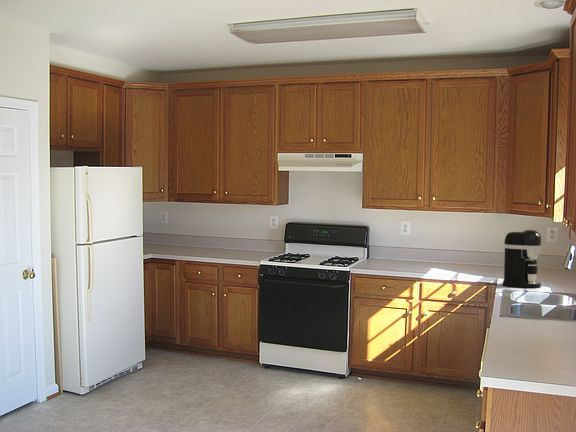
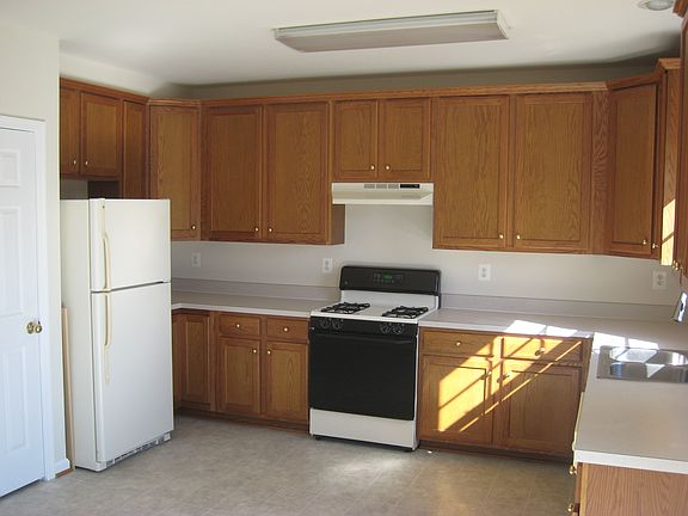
- coffee maker [502,229,542,289]
